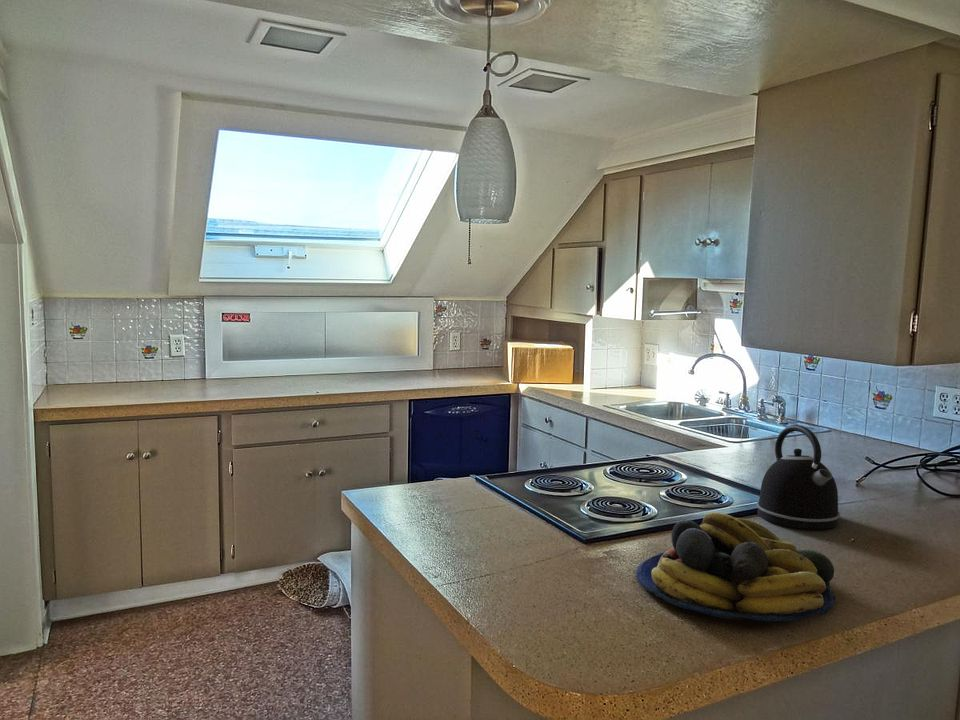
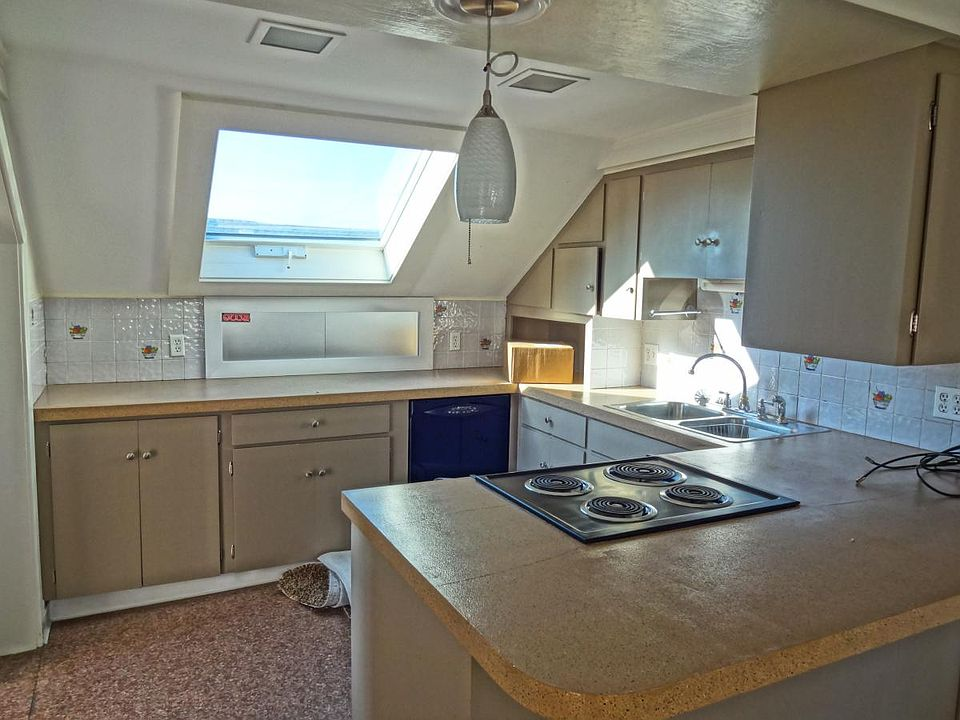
- kettle [756,424,841,530]
- fruit bowl [636,511,836,622]
